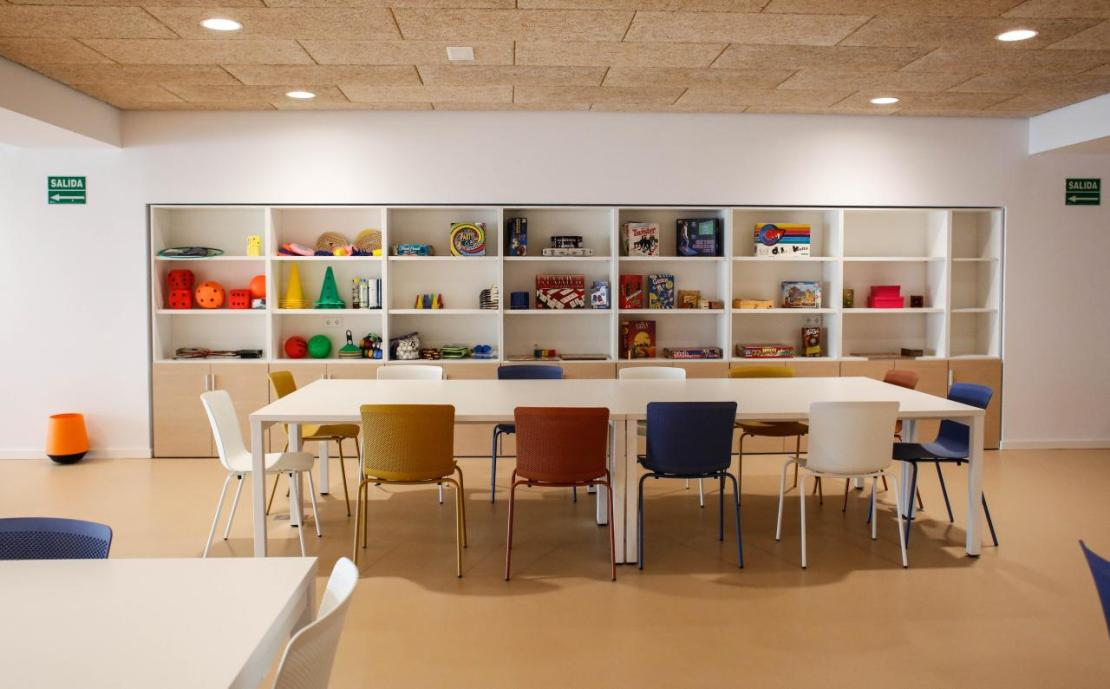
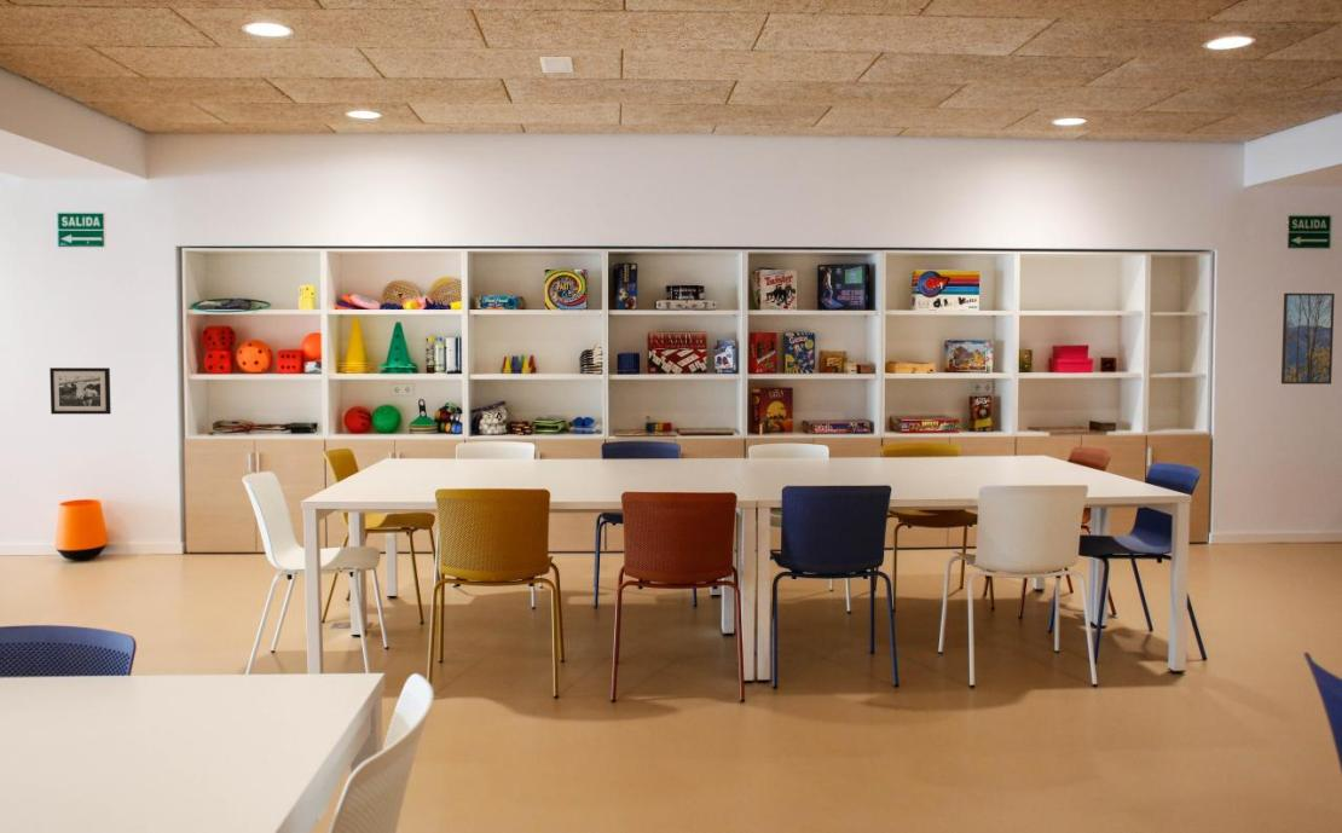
+ picture frame [48,366,112,415]
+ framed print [1280,291,1336,386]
